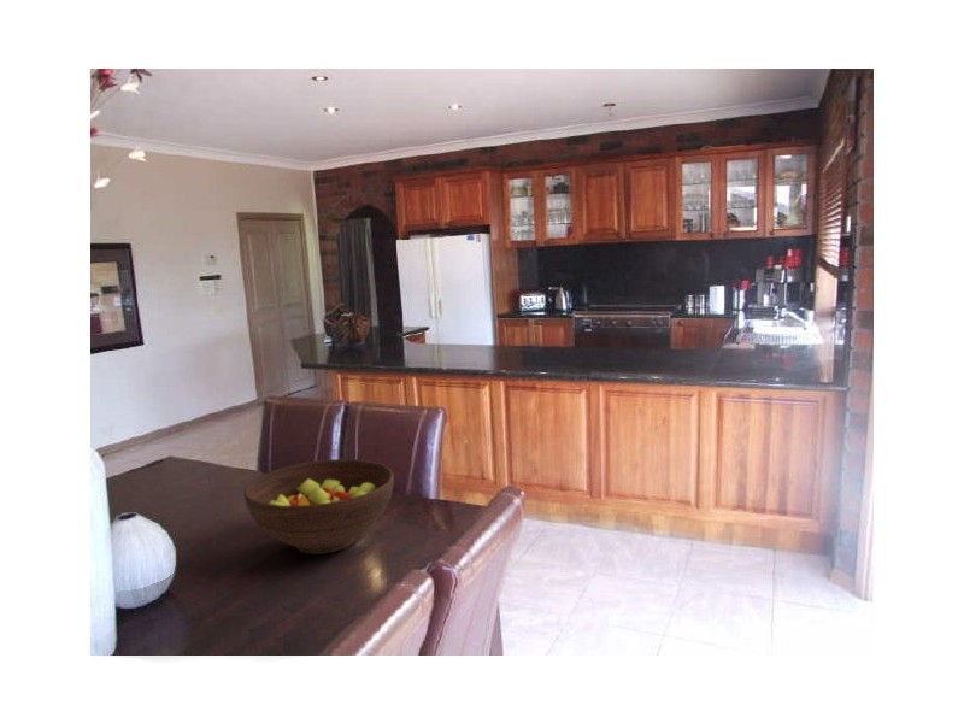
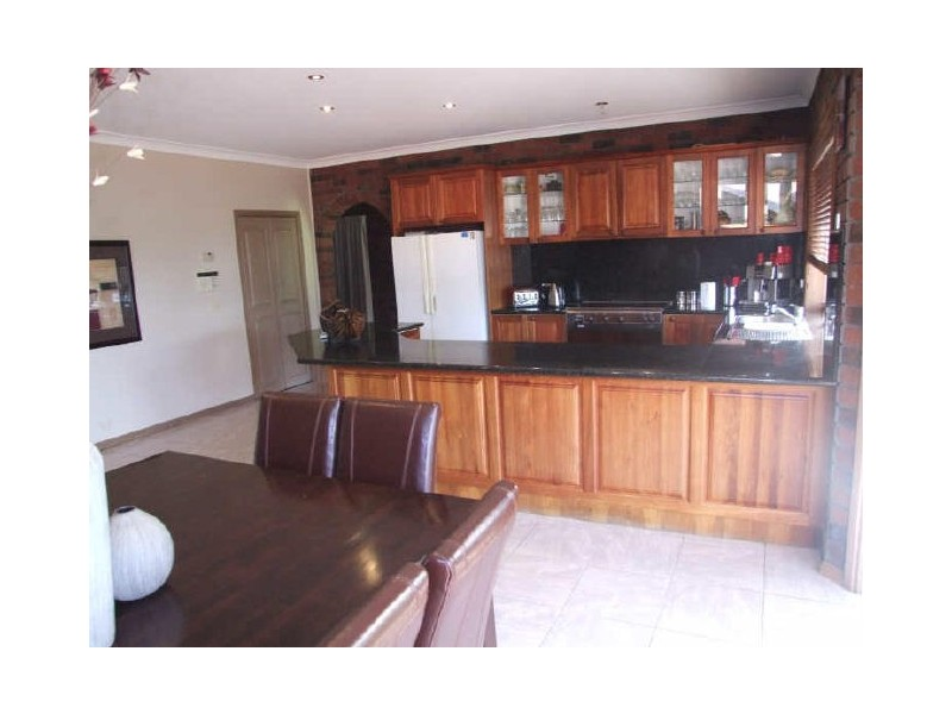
- fruit bowl [243,458,395,556]
